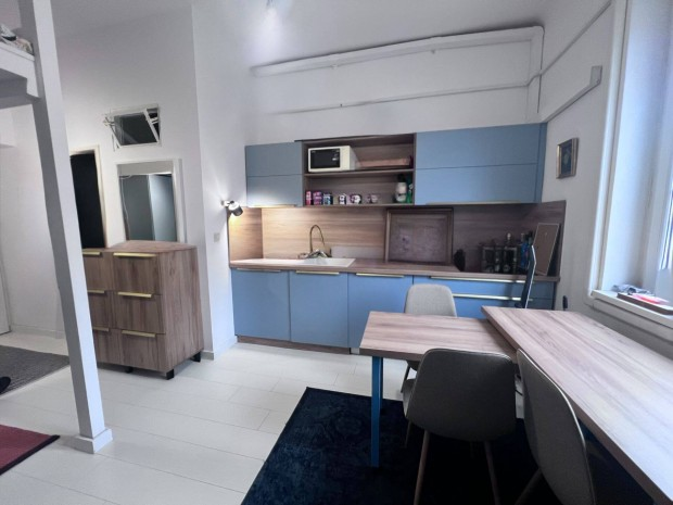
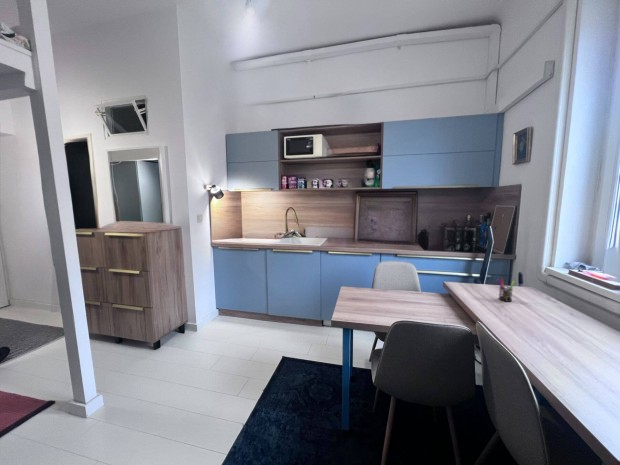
+ pen holder [496,278,516,303]
